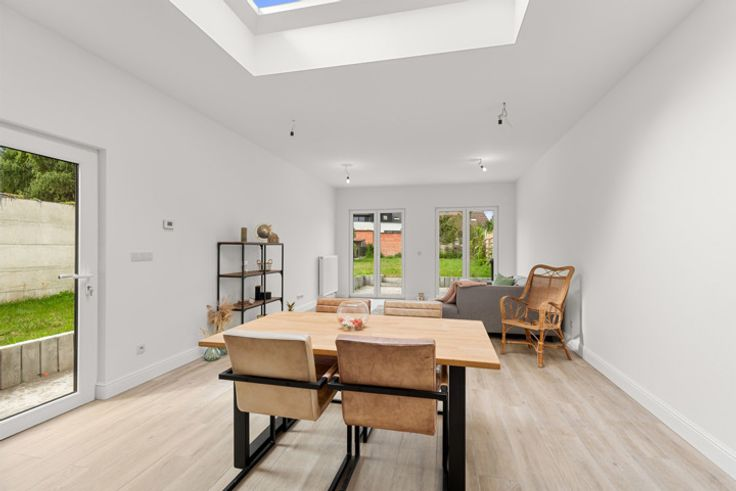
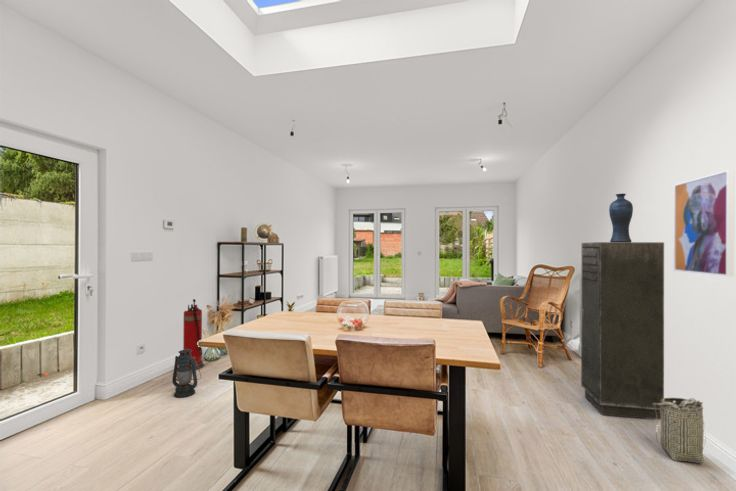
+ storage cabinet [580,241,665,421]
+ lantern [171,349,202,399]
+ wall art [672,169,735,278]
+ vase [608,193,634,242]
+ fire extinguisher [182,298,205,370]
+ basket [653,397,707,464]
